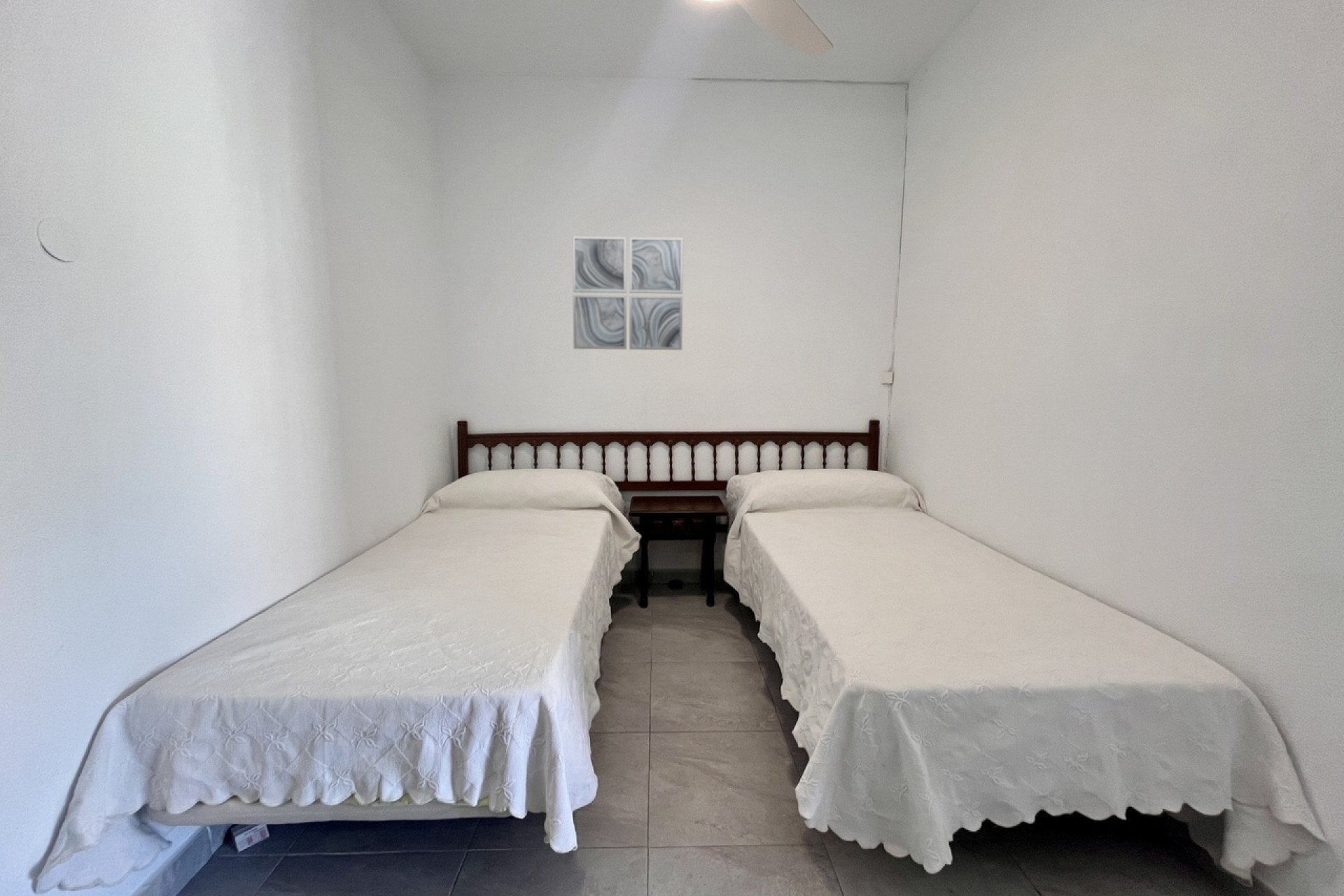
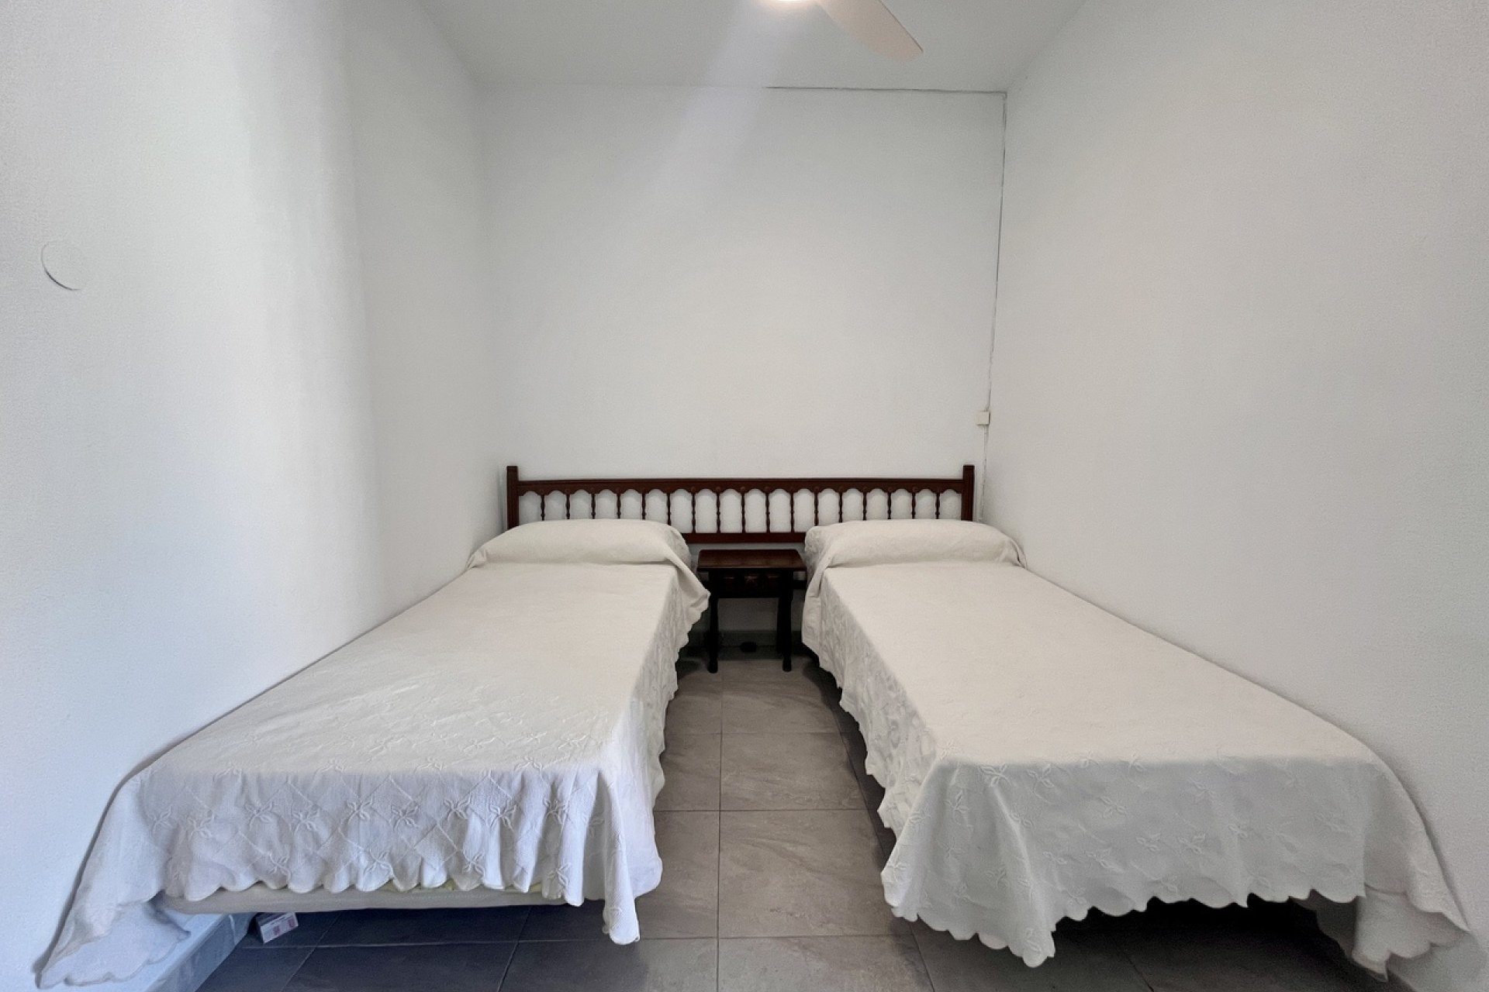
- wall art [572,235,684,351]
